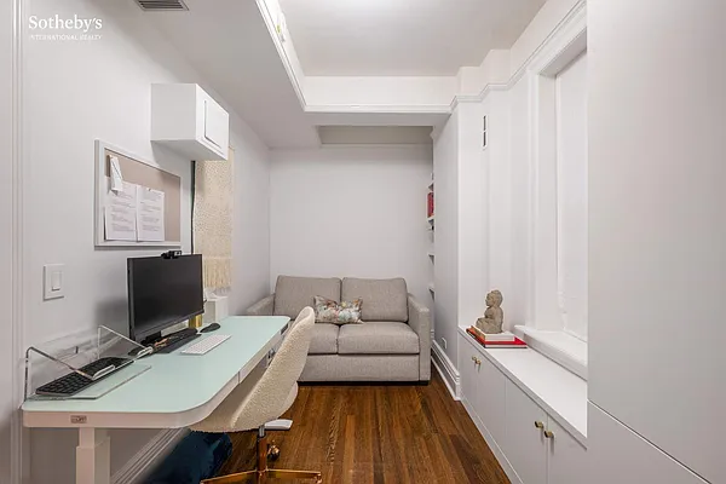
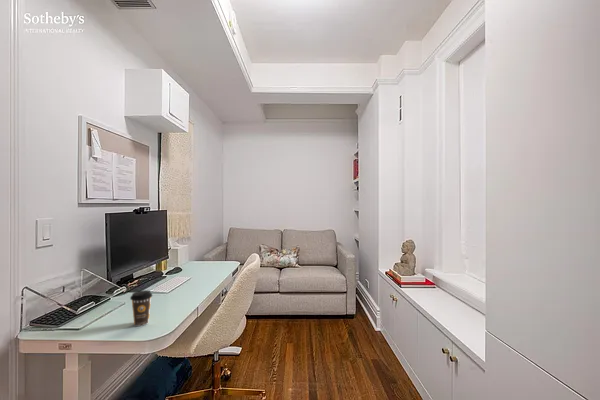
+ coffee cup [129,289,153,327]
